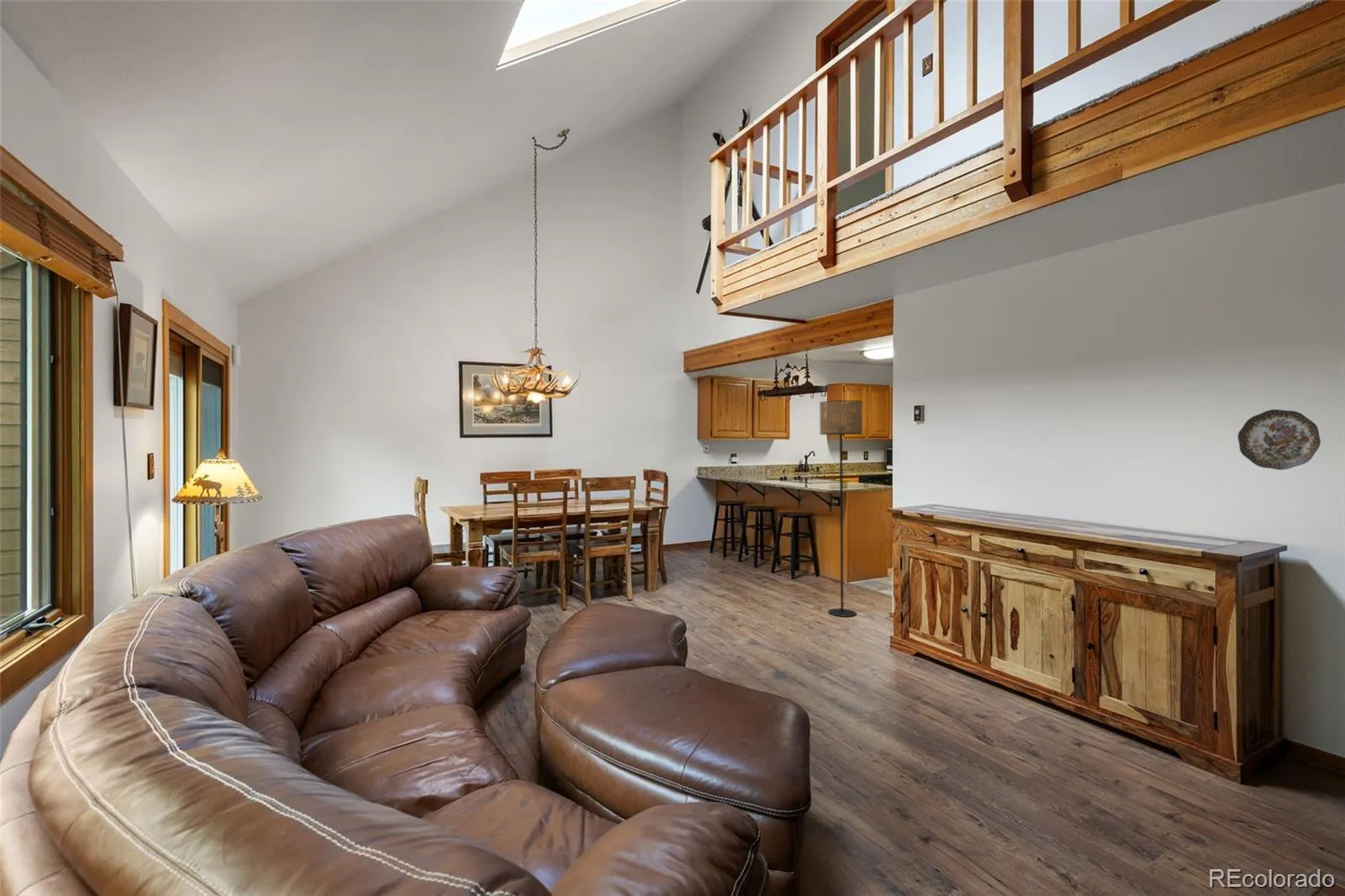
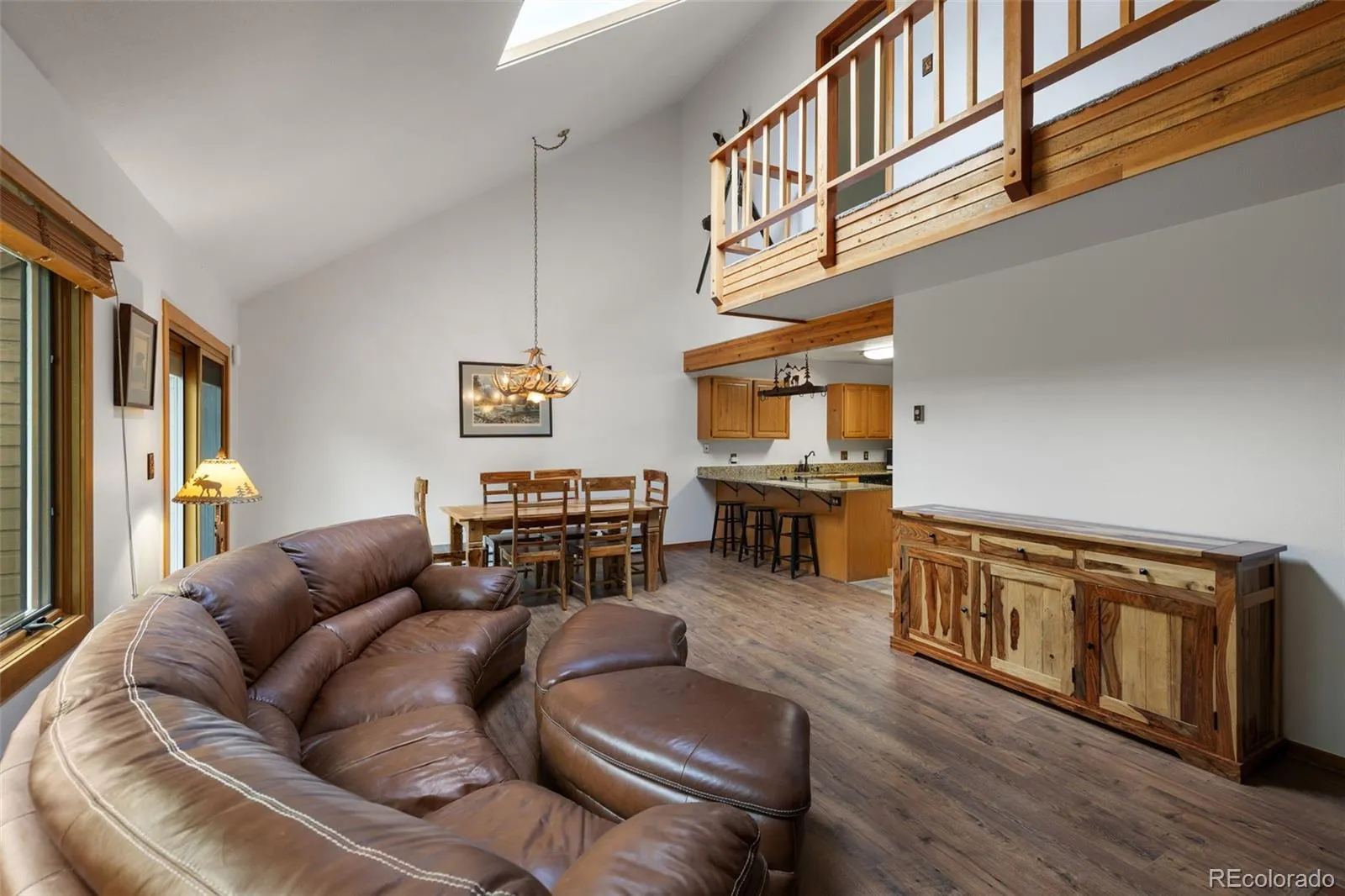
- decorative plate [1237,408,1321,471]
- floor lamp [819,399,863,618]
